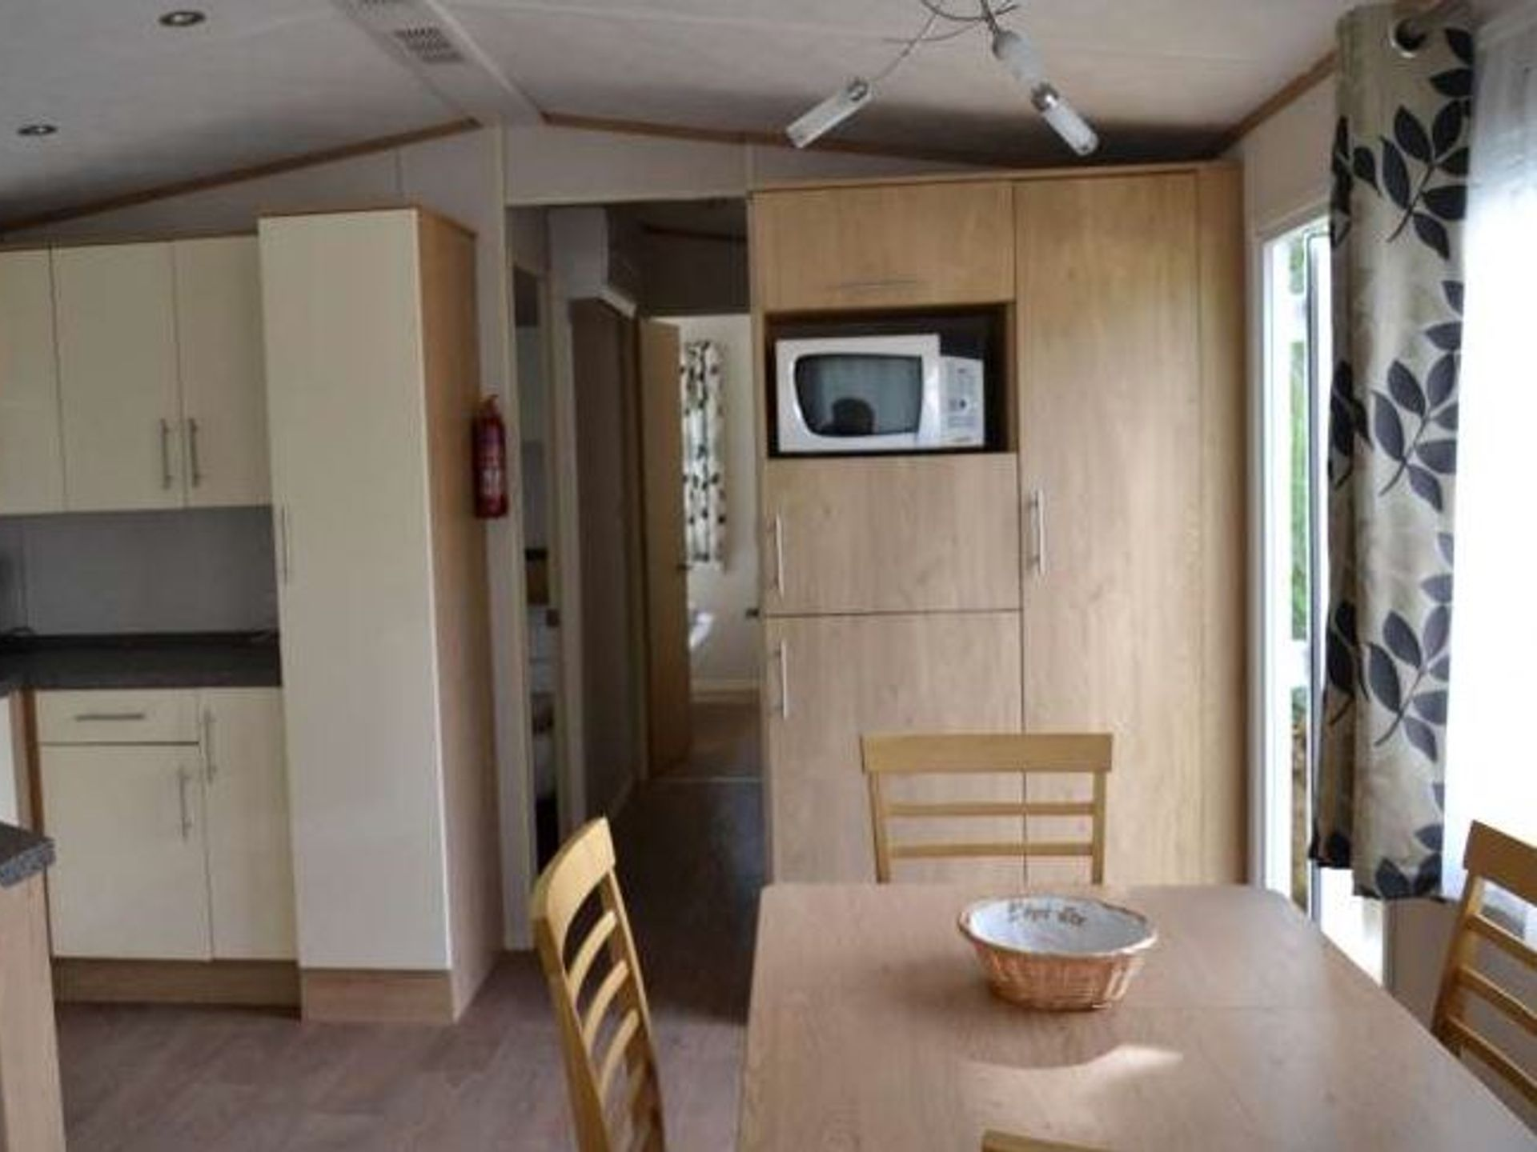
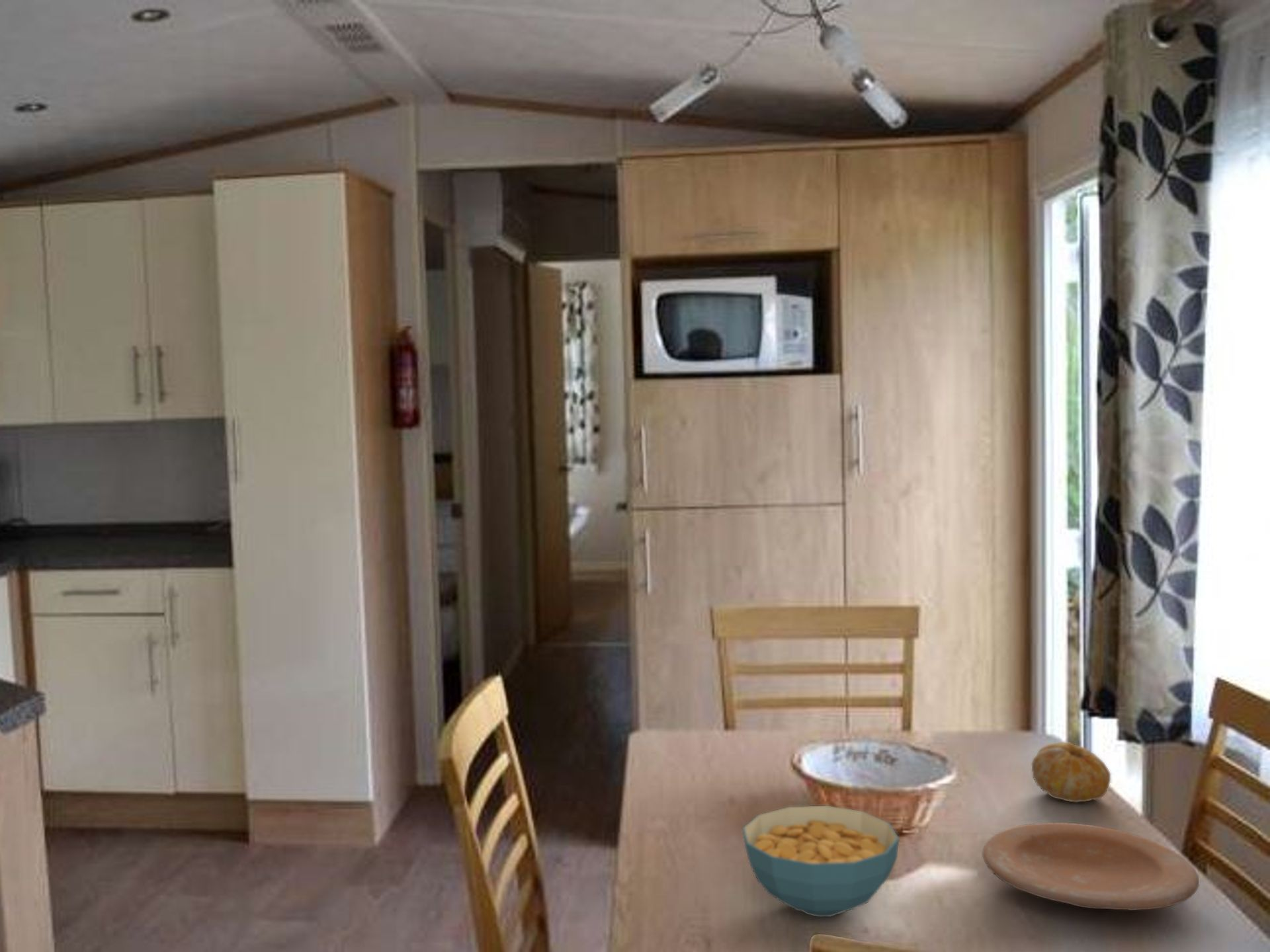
+ cereal bowl [741,805,900,918]
+ fruit [1031,742,1111,803]
+ plate [982,822,1200,911]
